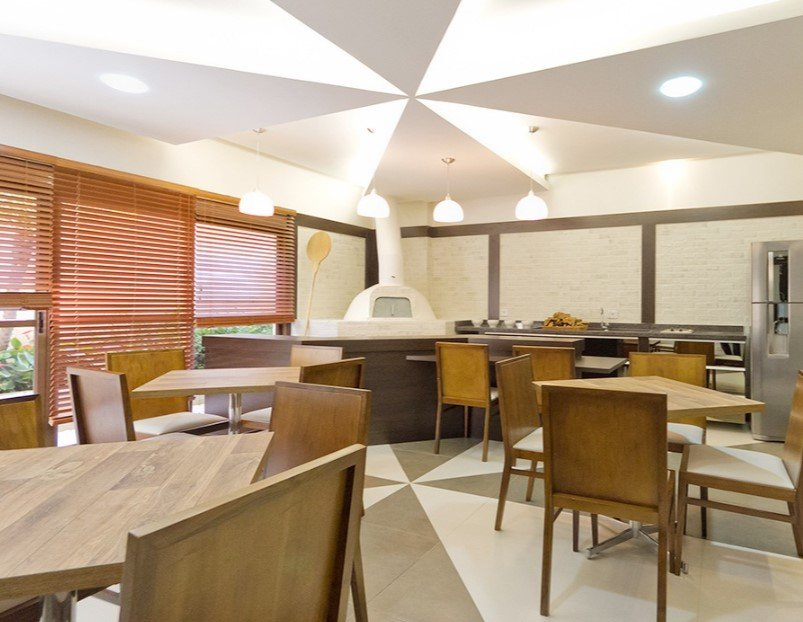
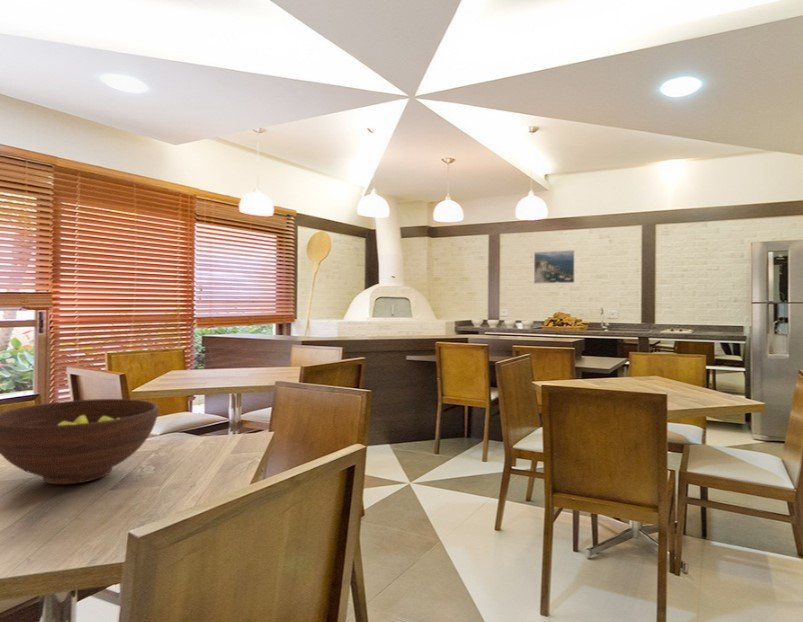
+ fruit bowl [0,398,159,485]
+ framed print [533,249,576,285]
